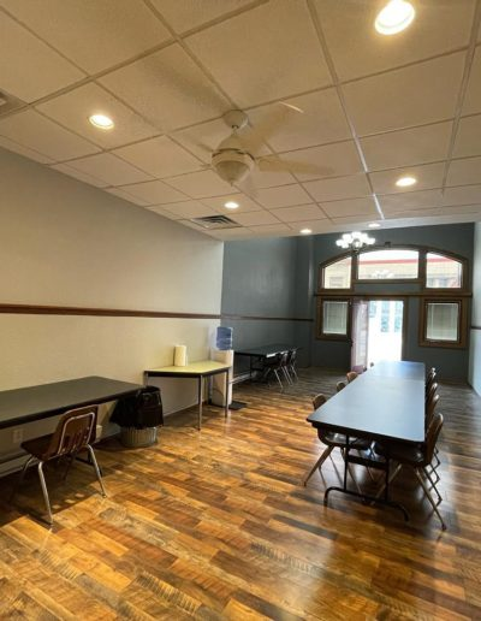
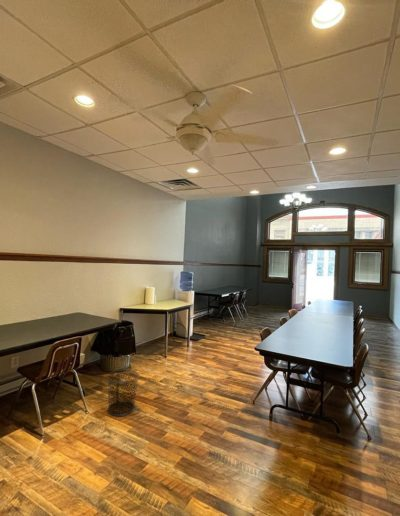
+ waste bin [106,369,140,417]
